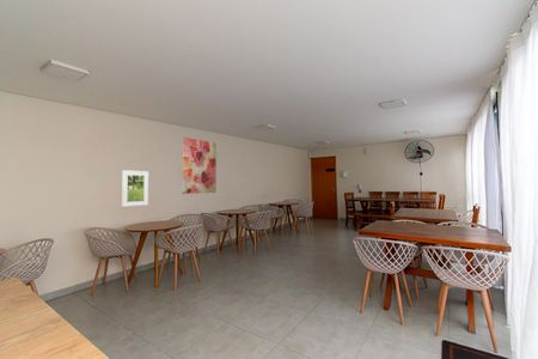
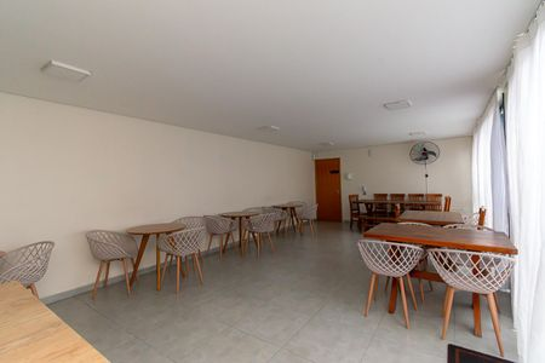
- wall art [182,136,218,195]
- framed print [121,169,149,208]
